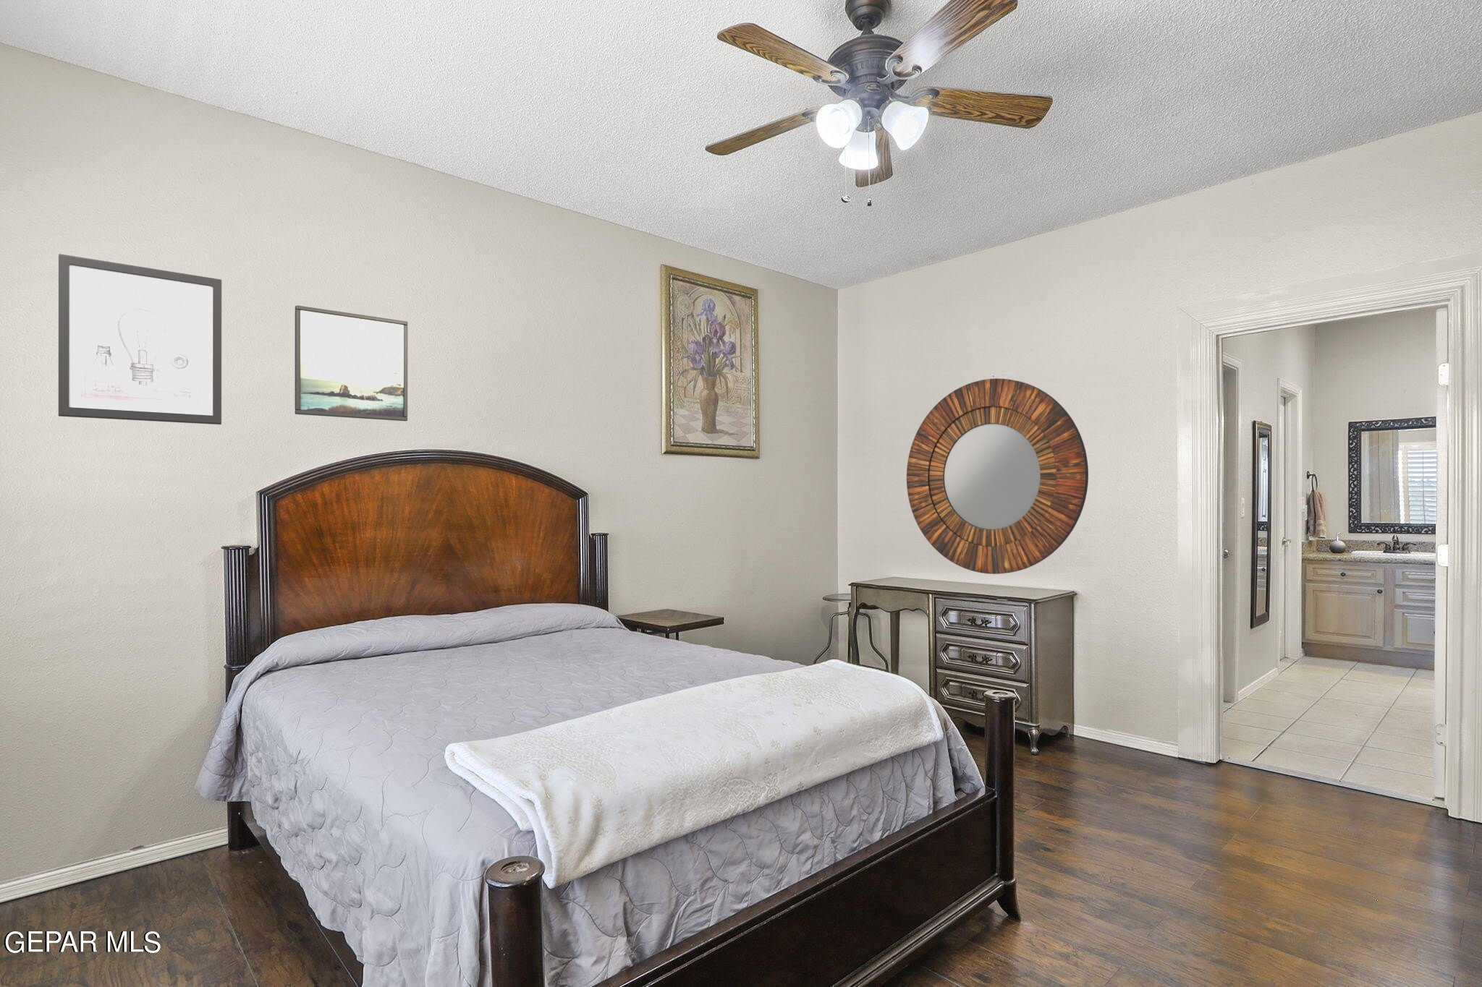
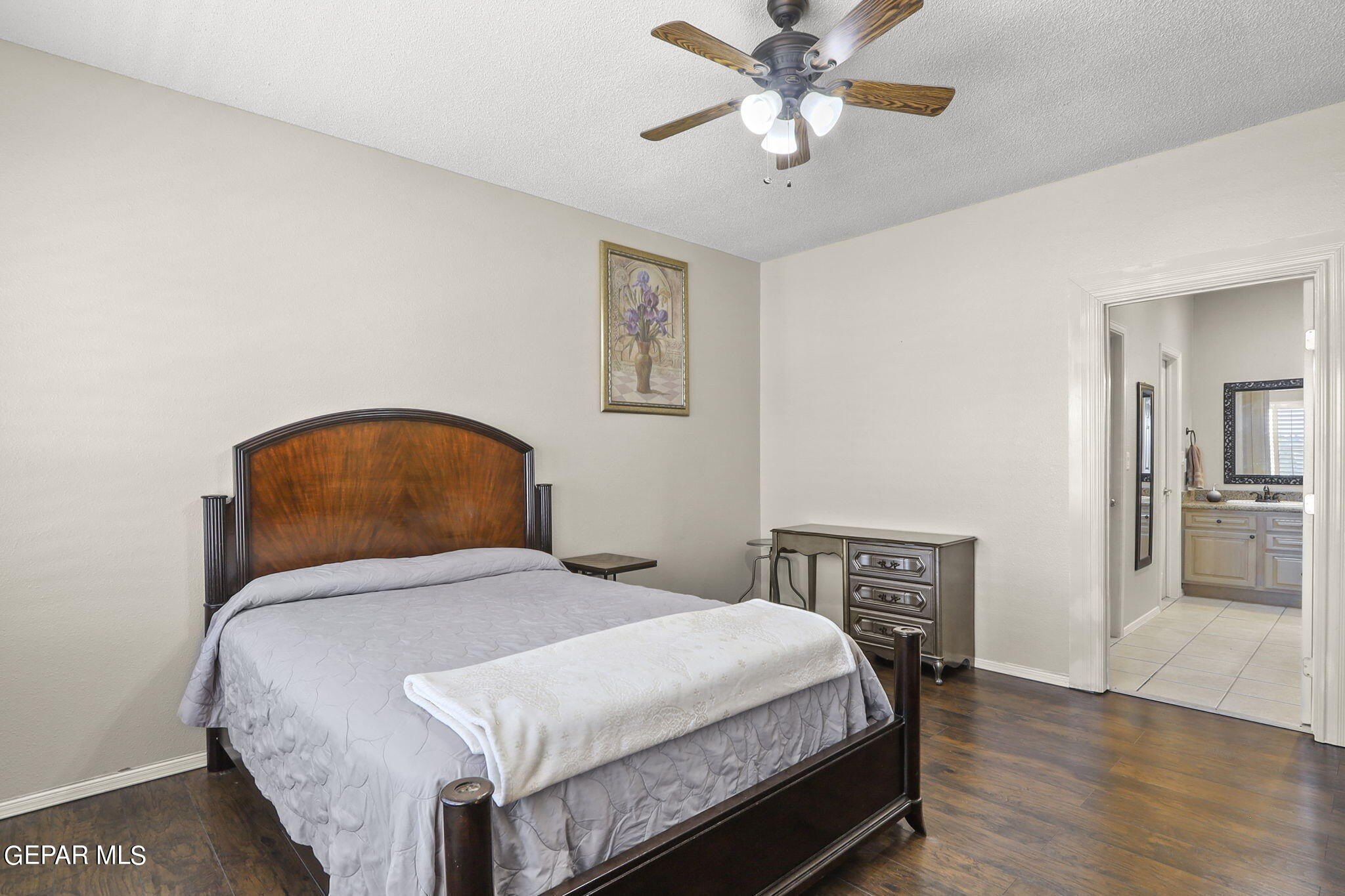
- home mirror [906,378,1089,575]
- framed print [294,304,408,422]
- wall art [58,253,223,425]
